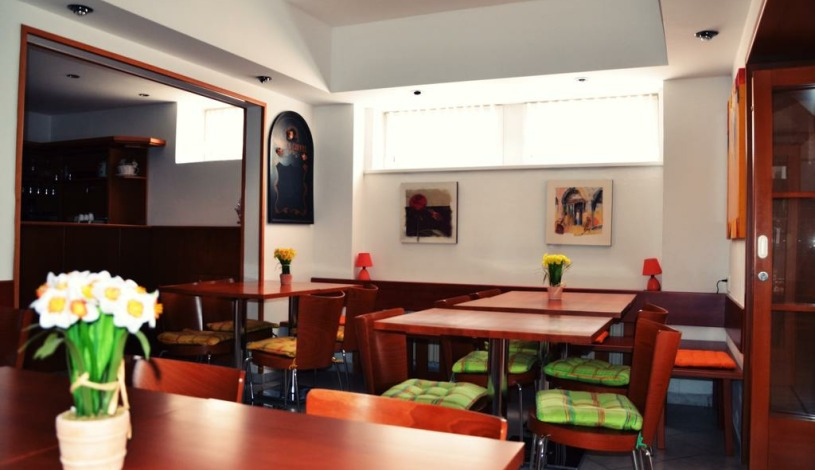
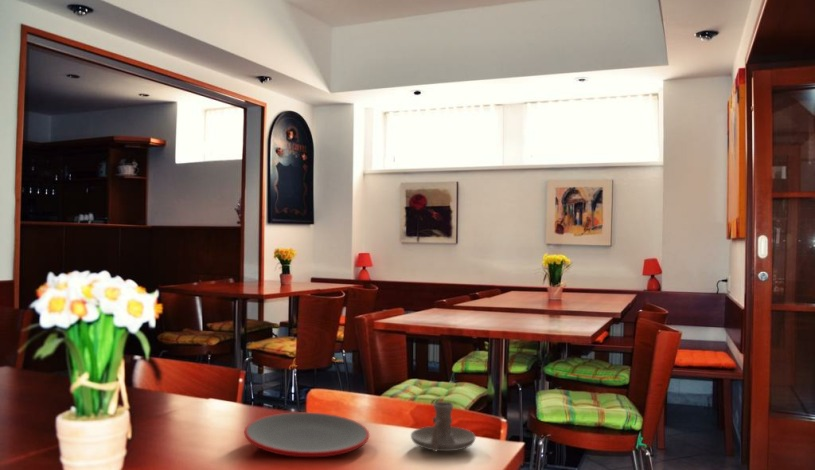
+ candle holder [410,401,477,453]
+ plate [243,411,371,458]
